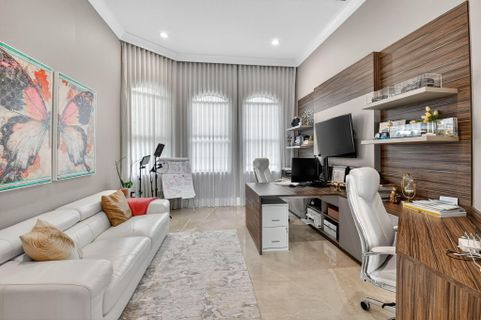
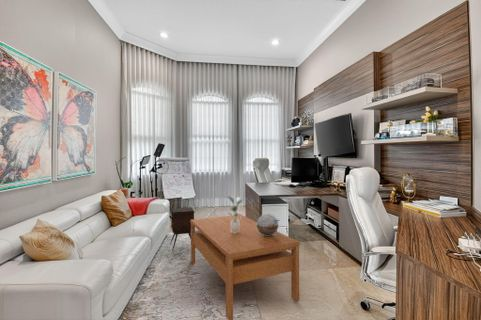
+ decorative sphere [256,213,279,236]
+ coffee table [190,214,301,320]
+ side table [169,206,197,252]
+ potted plant [226,195,244,233]
